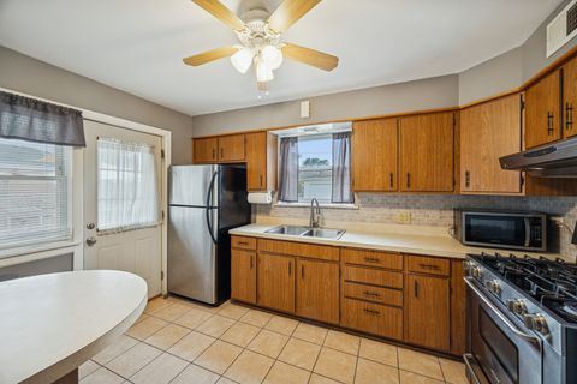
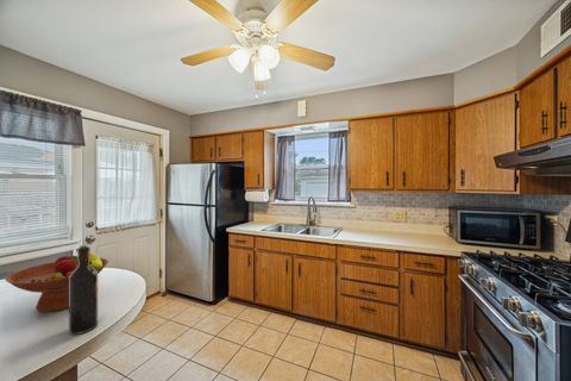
+ fruit bowl [4,248,109,313]
+ wine bottle [68,244,99,336]
